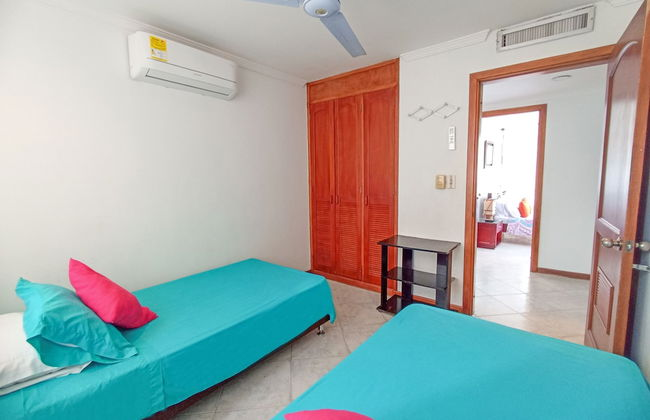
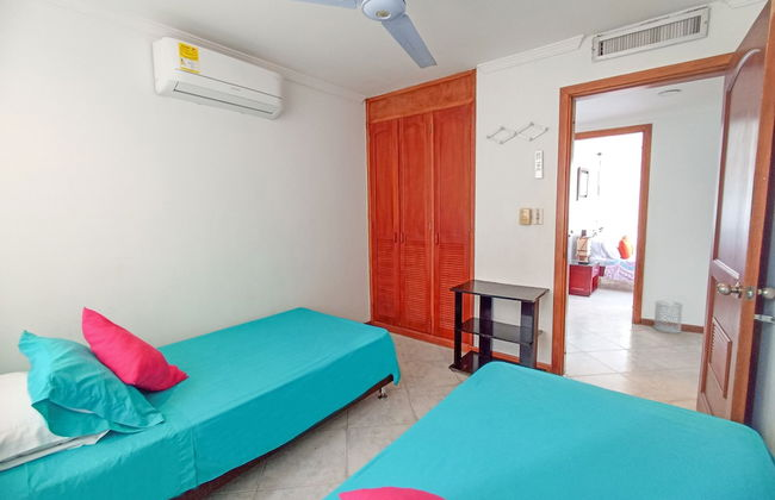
+ wastebasket [652,300,684,335]
